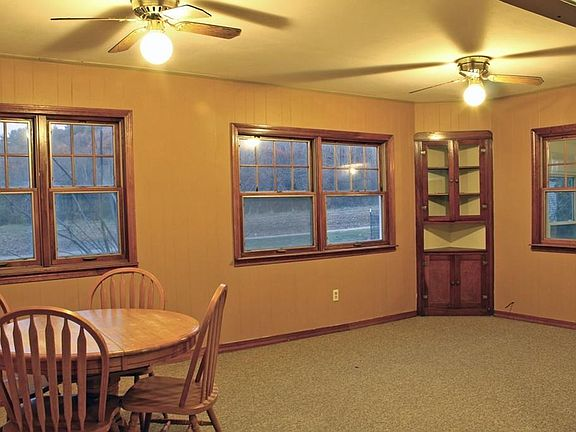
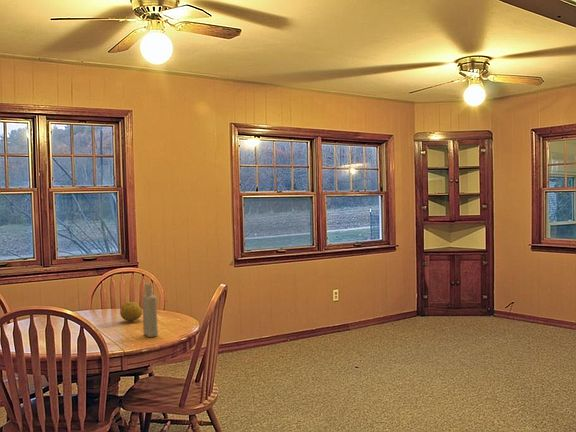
+ bottle [141,282,159,338]
+ fruit [119,301,143,322]
